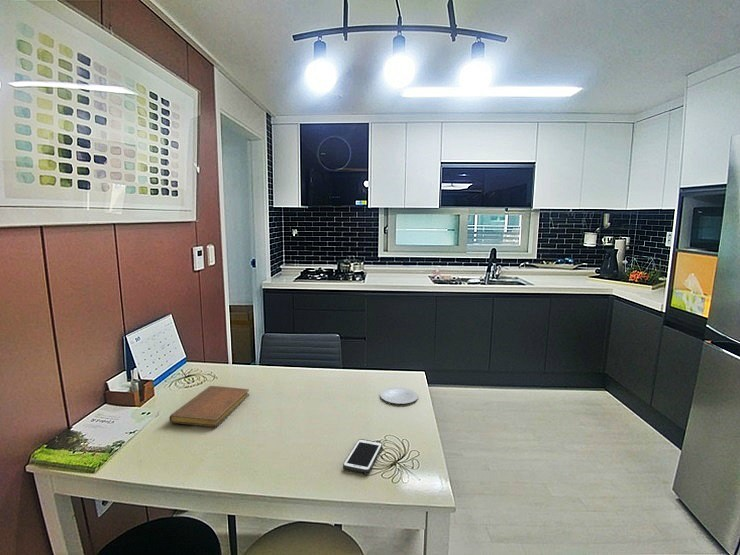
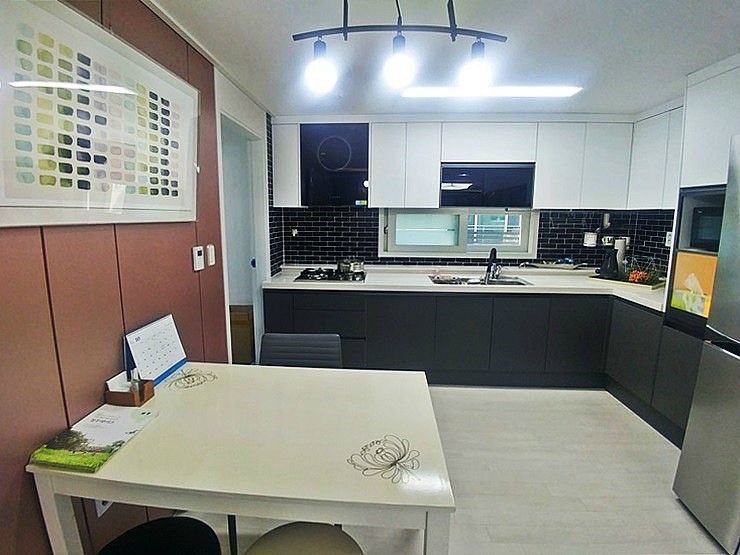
- notebook [168,385,250,428]
- cell phone [342,438,383,474]
- plate [379,387,419,405]
